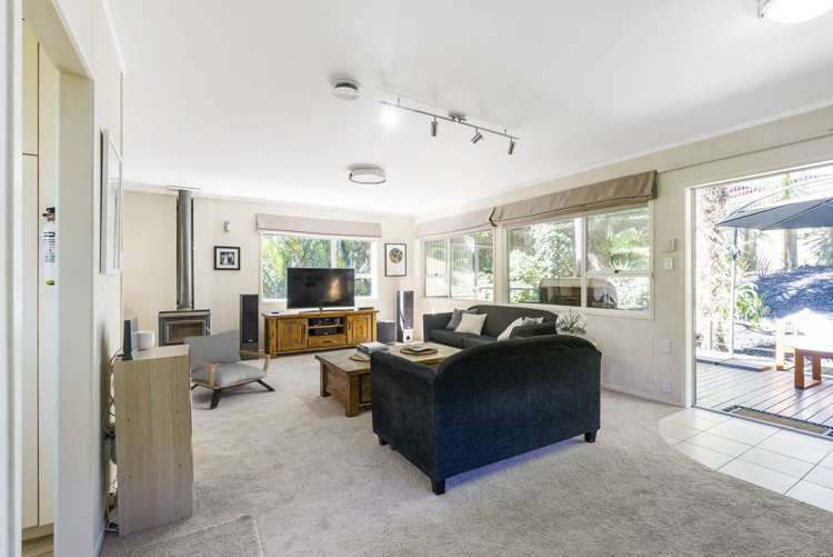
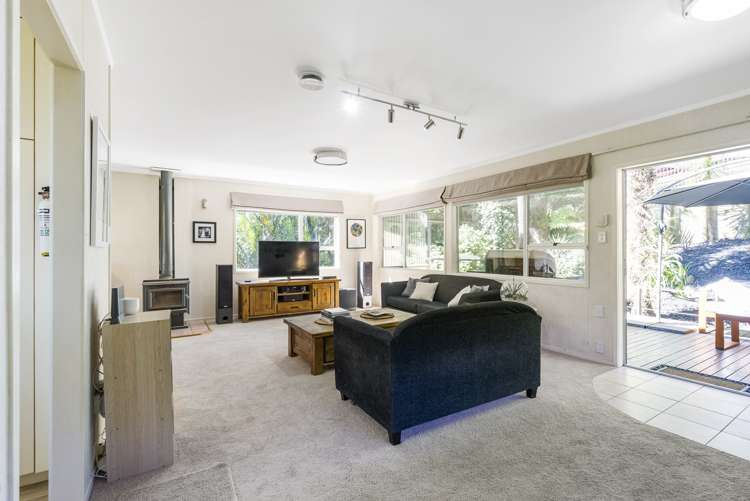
- armchair [182,329,277,409]
